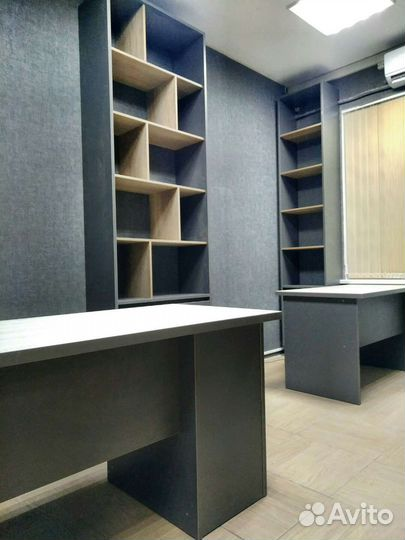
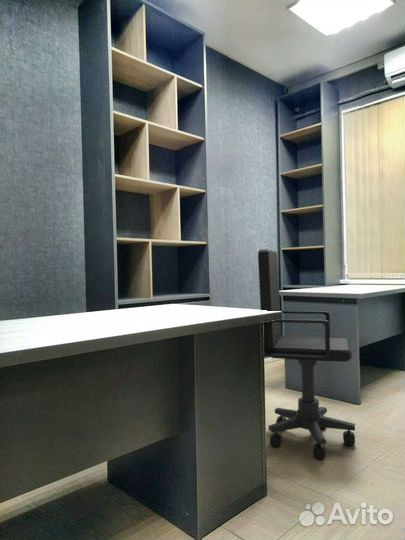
+ office chair [257,248,356,461]
